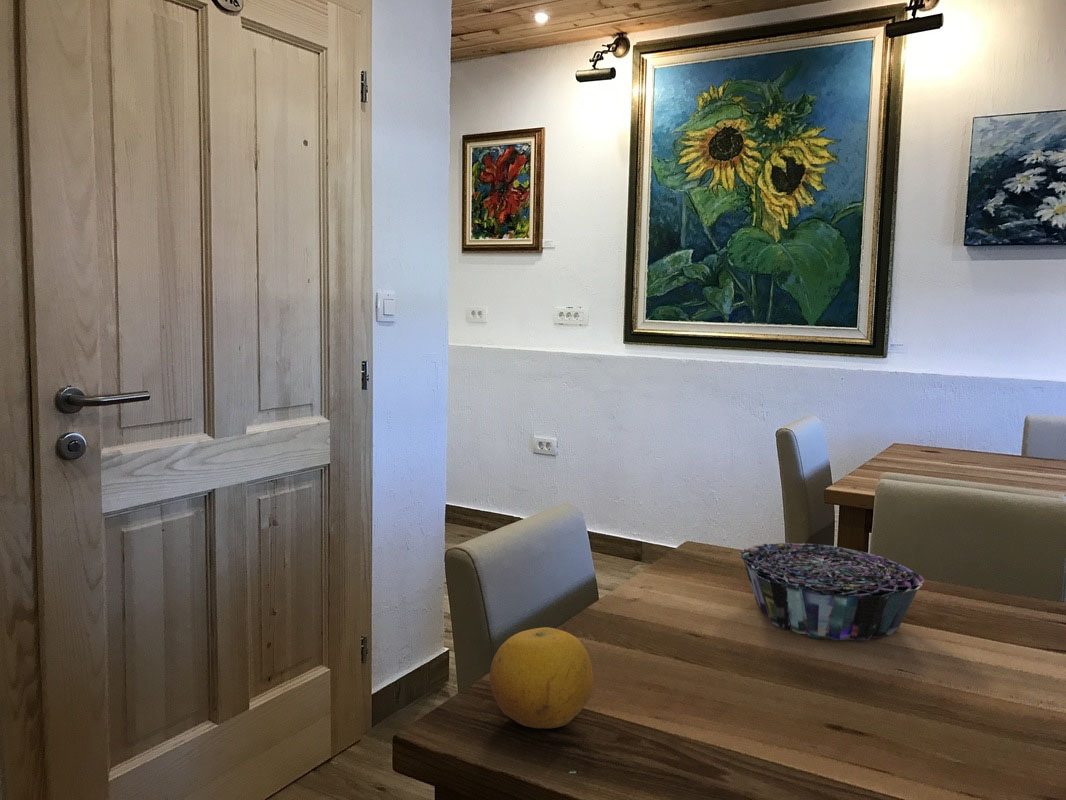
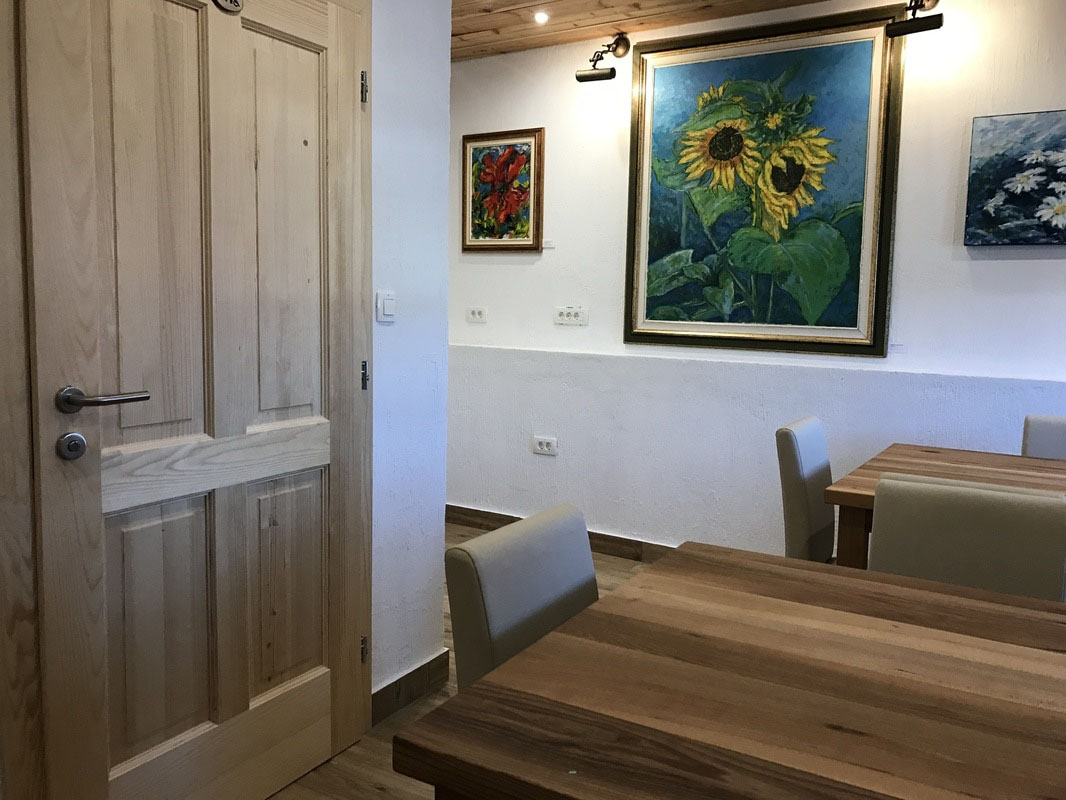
- fruit [489,626,594,729]
- decorative bowl [738,542,926,642]
